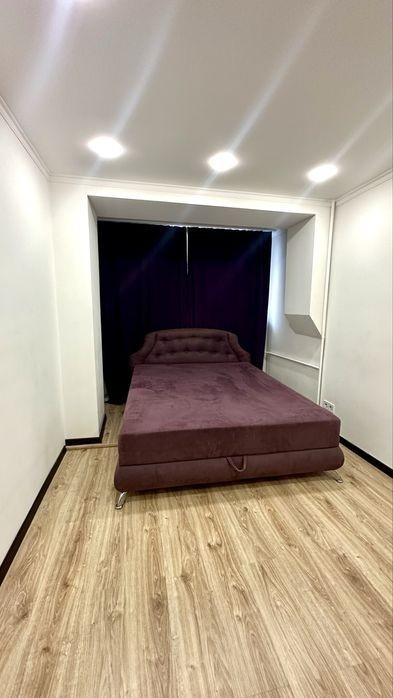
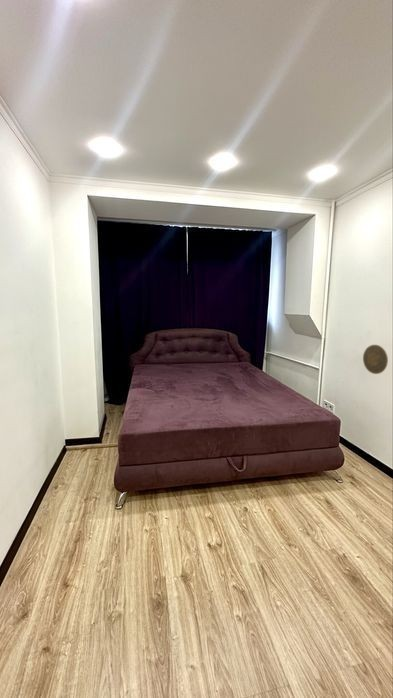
+ decorative plate [362,344,389,375]
